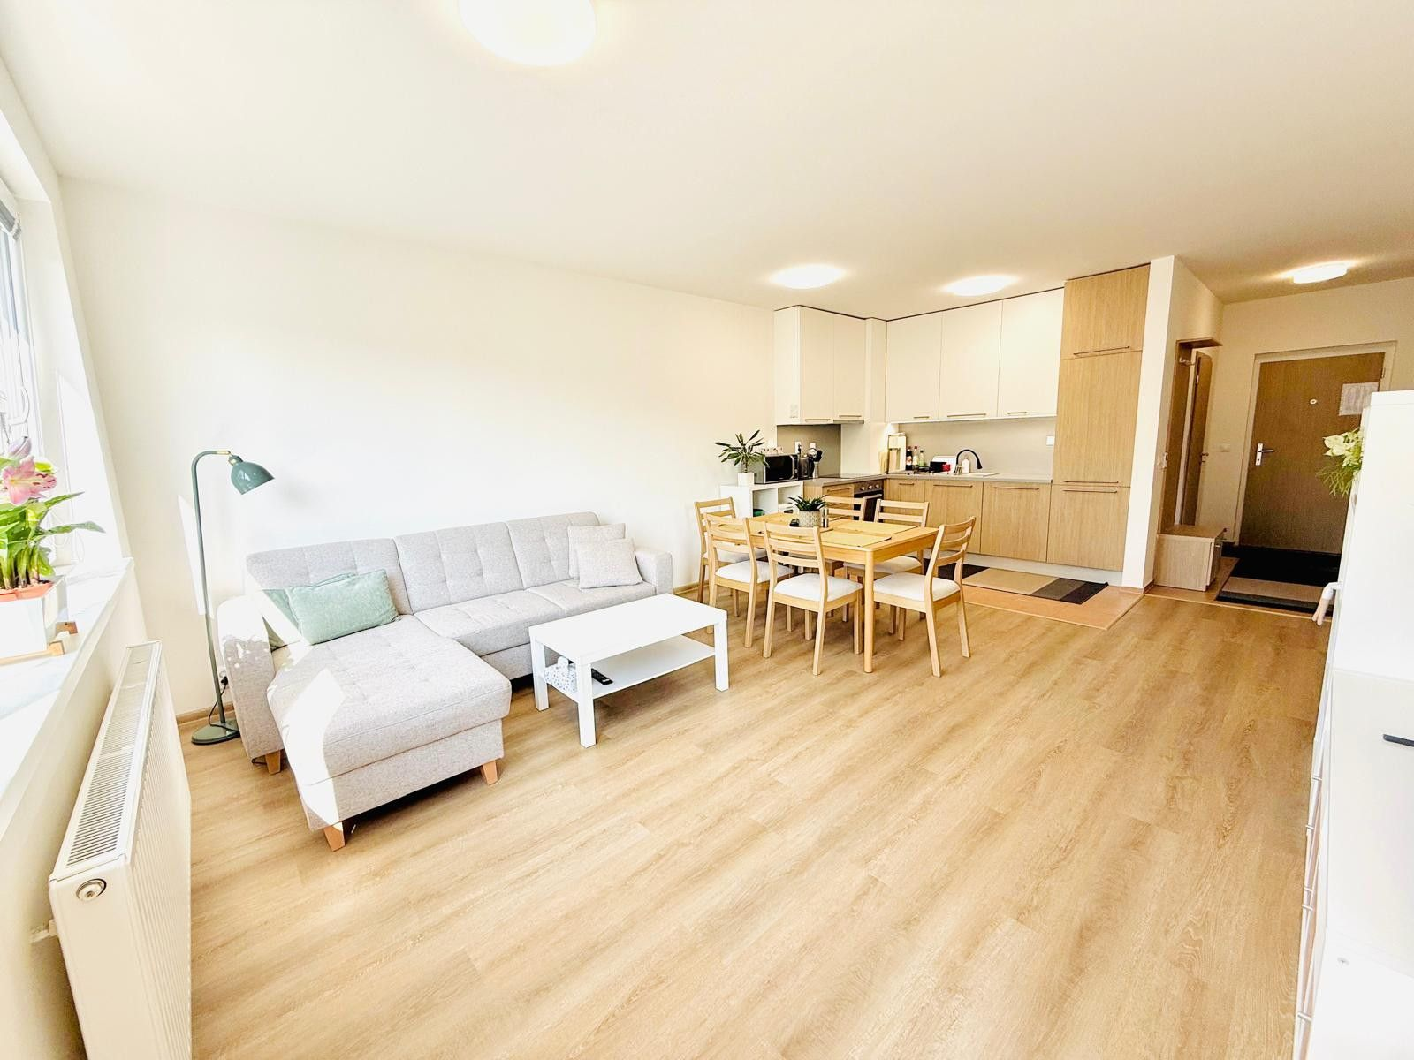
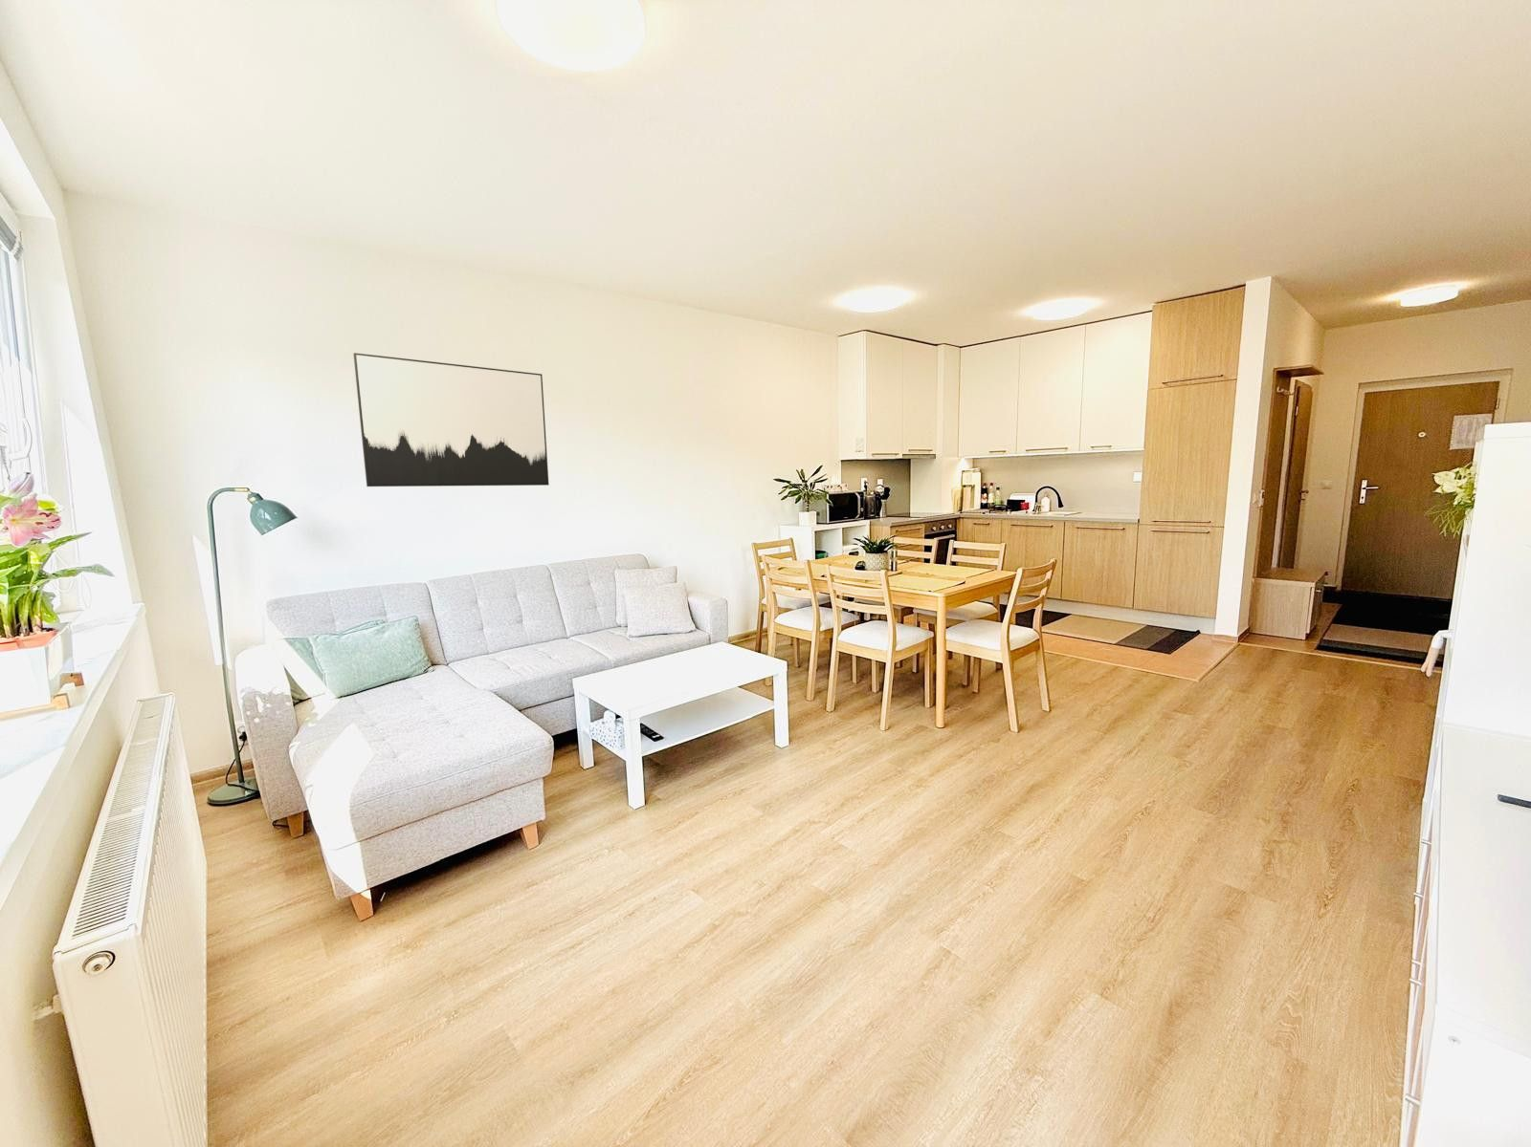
+ wall art [353,352,550,488]
